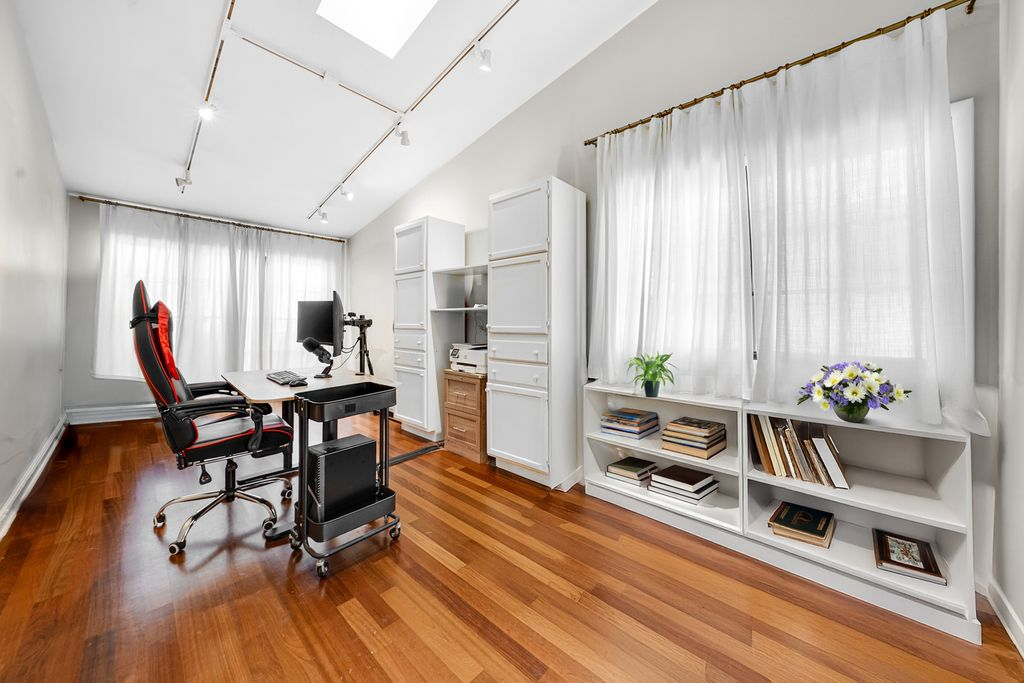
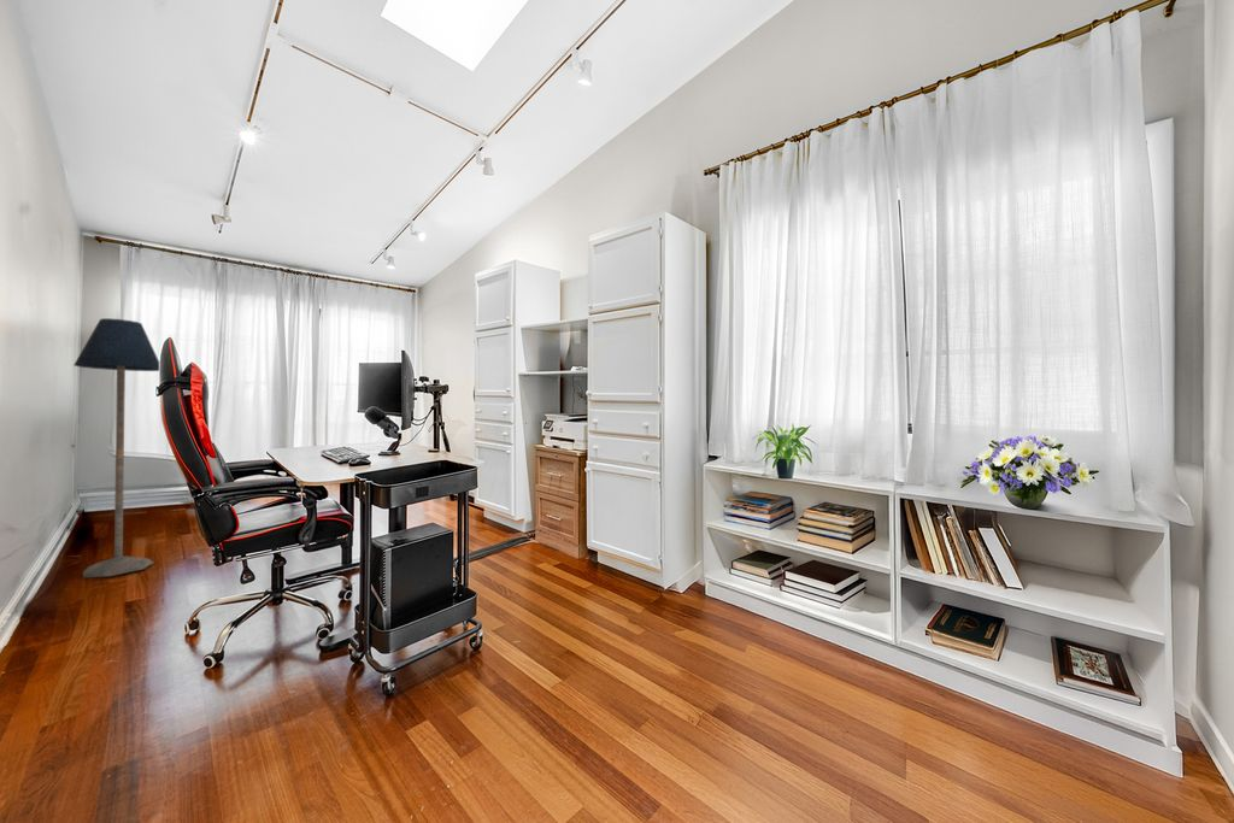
+ floor lamp [74,317,160,578]
